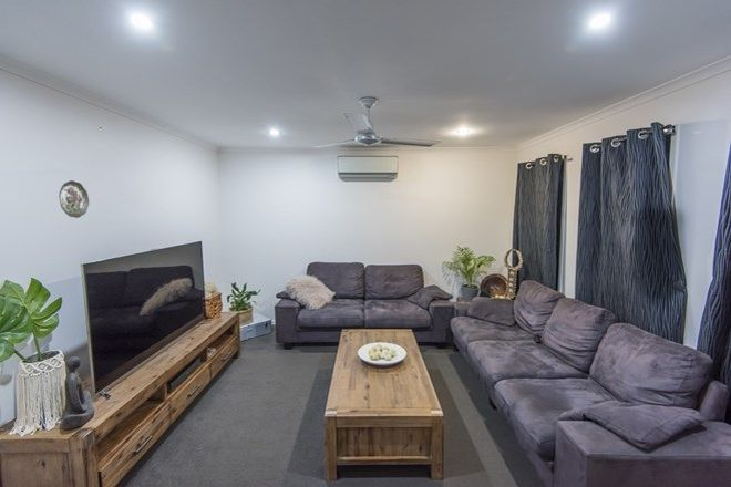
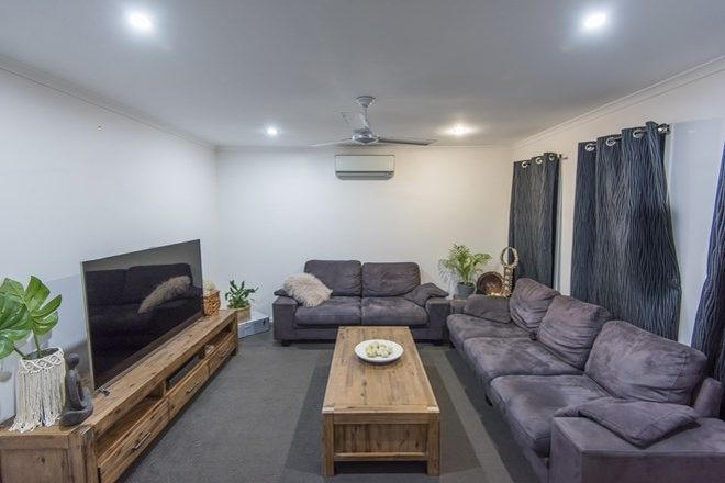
- decorative plate [58,179,90,219]
